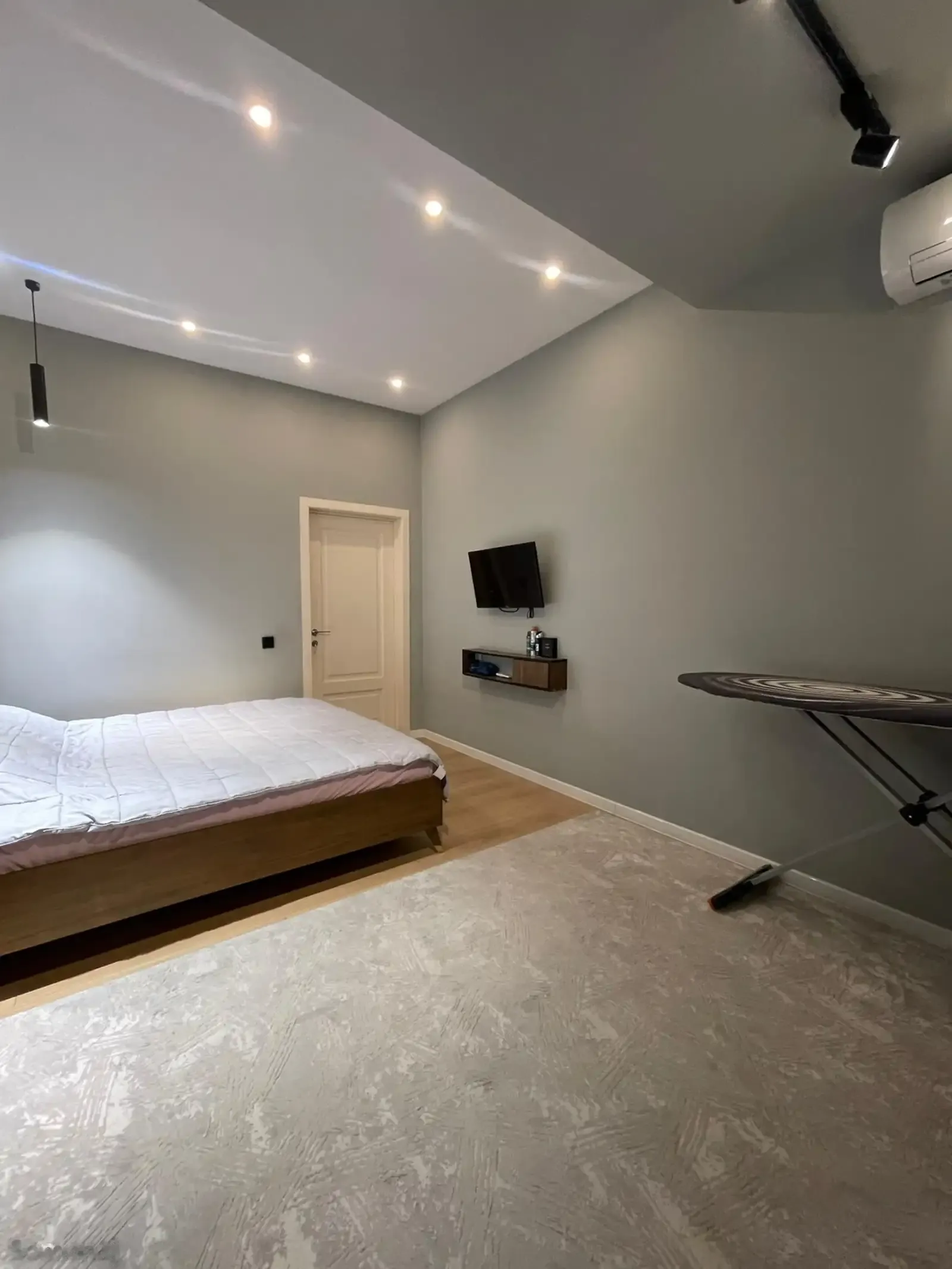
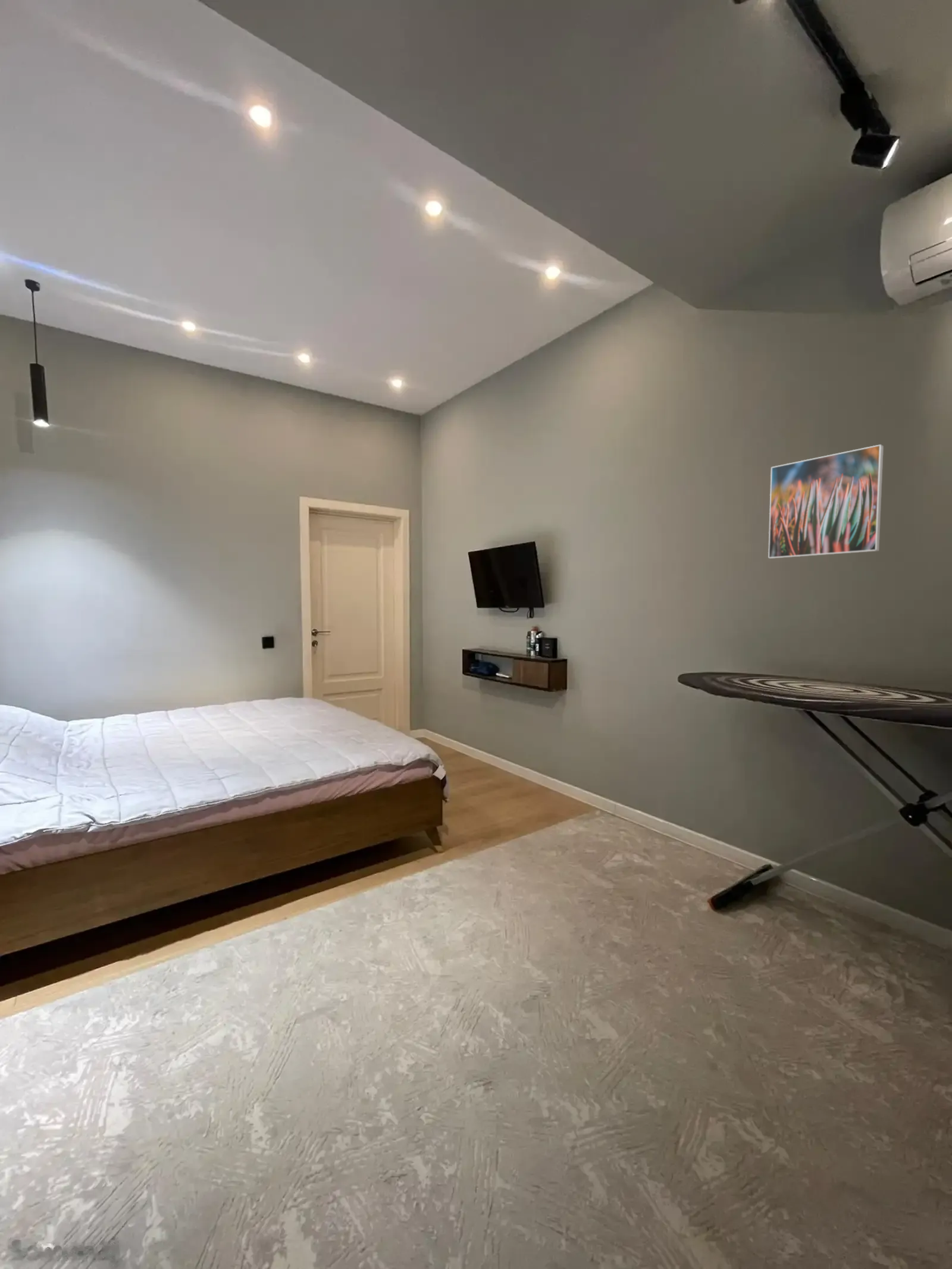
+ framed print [768,444,884,559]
